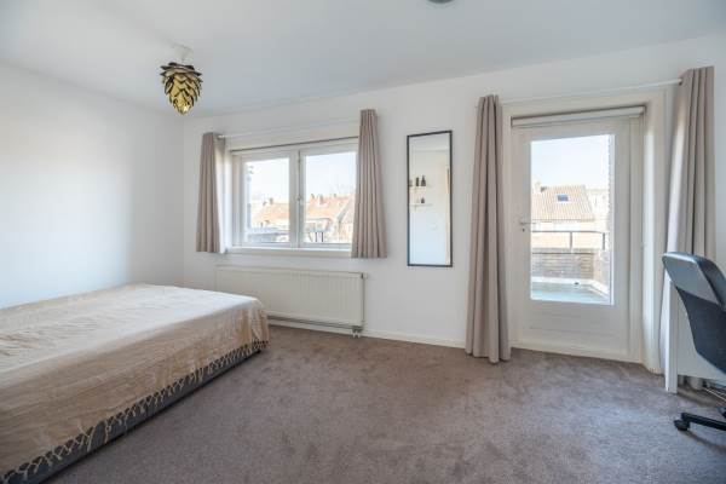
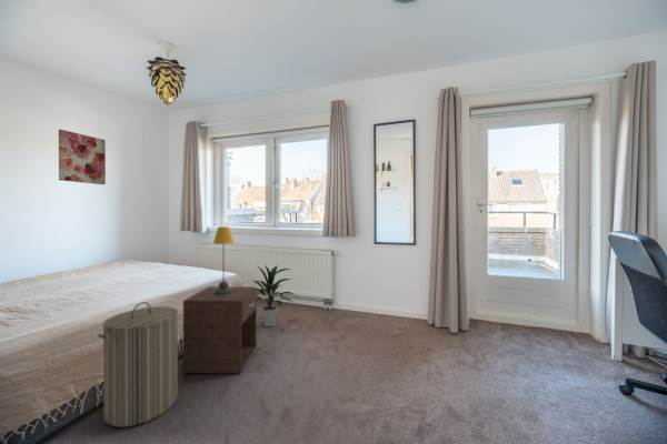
+ nightstand [182,285,258,374]
+ laundry hamper [96,301,179,428]
+ table lamp [212,225,235,295]
+ indoor plant [250,263,297,327]
+ wall art [58,129,107,185]
